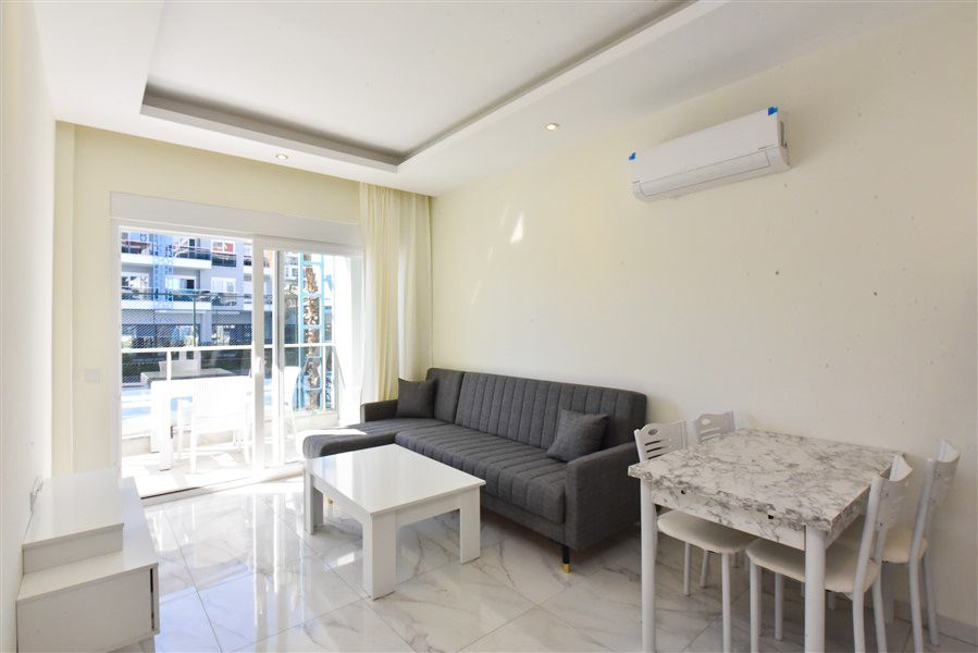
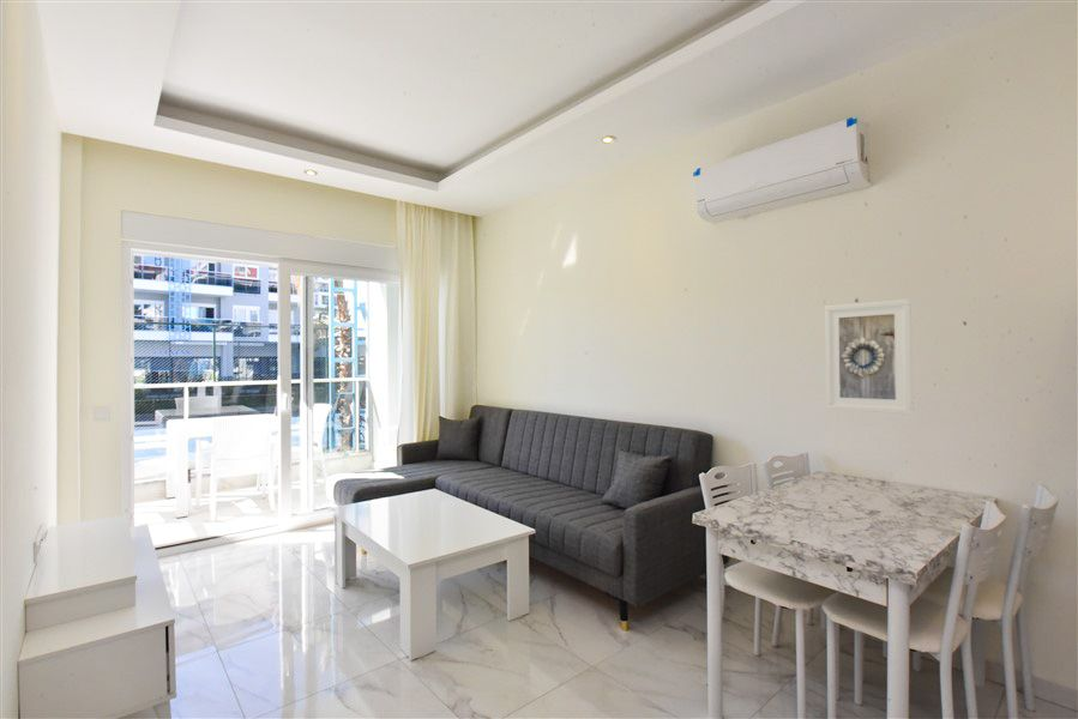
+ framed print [824,298,914,416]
